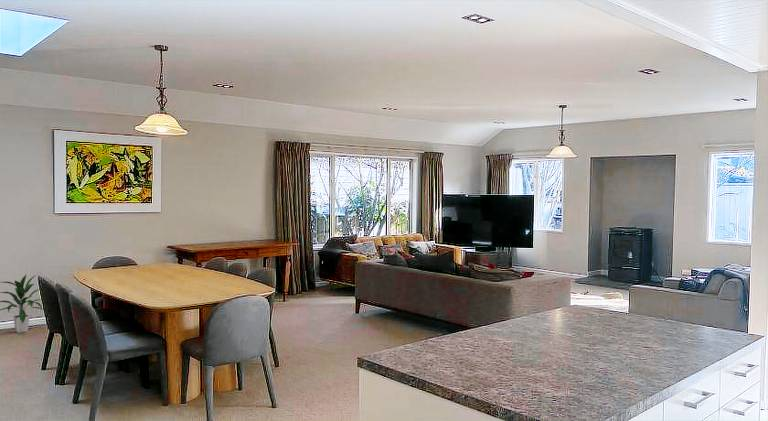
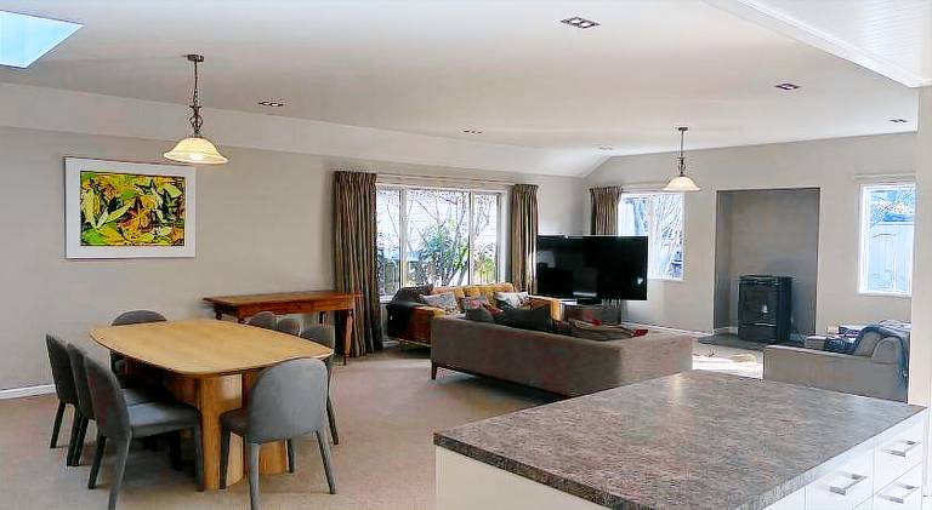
- indoor plant [0,273,44,334]
